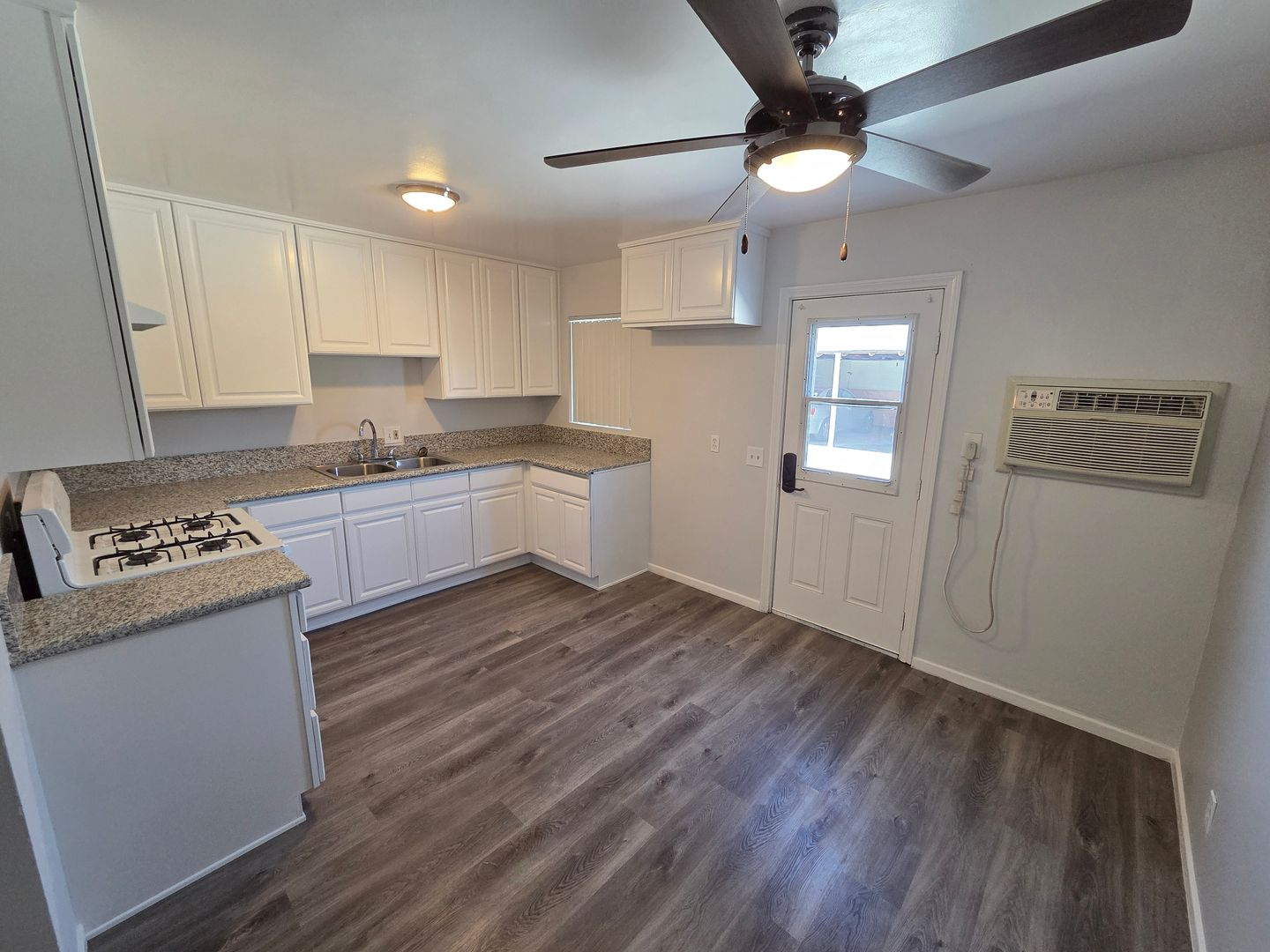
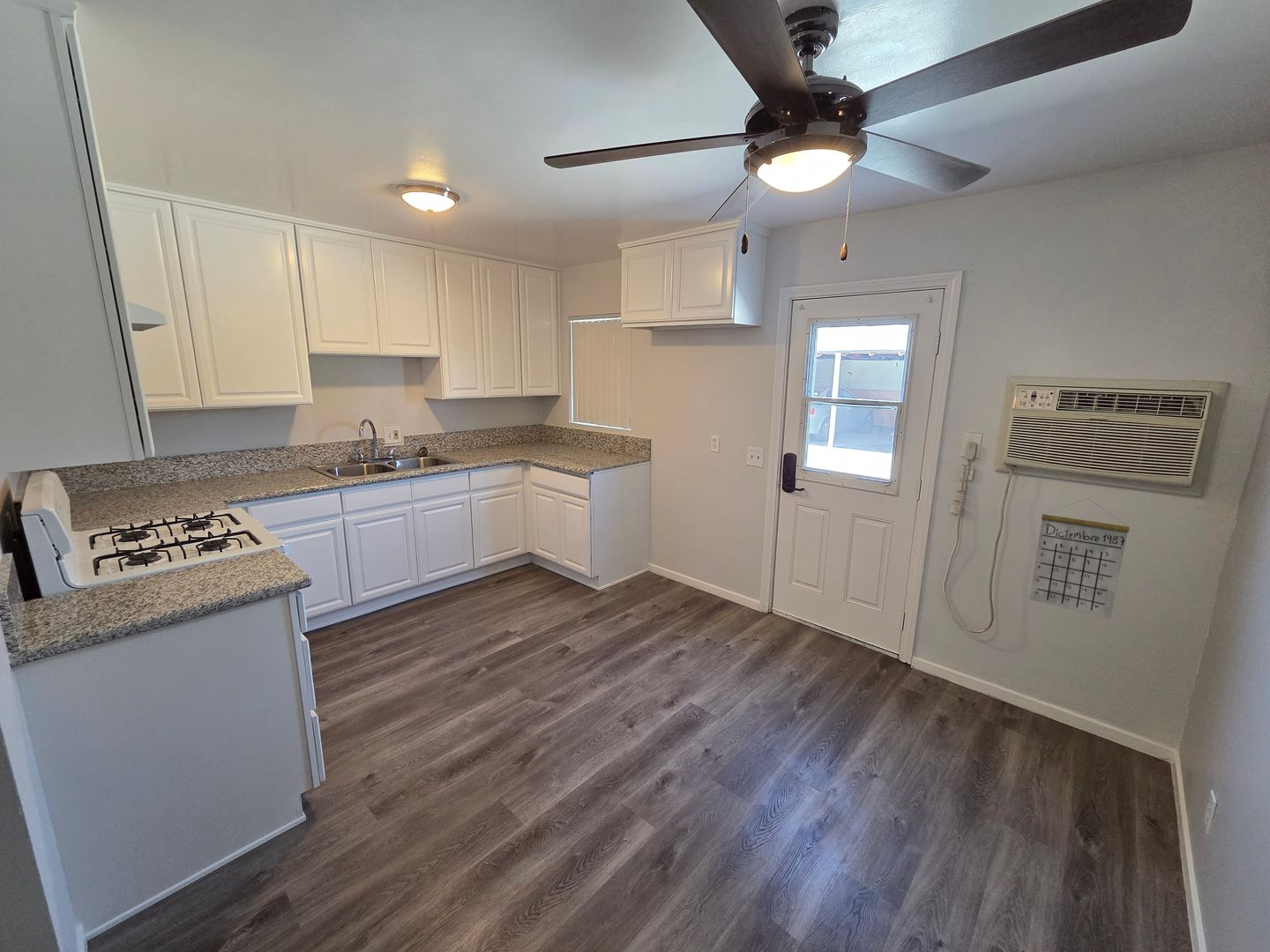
+ calendar [1028,497,1131,620]
